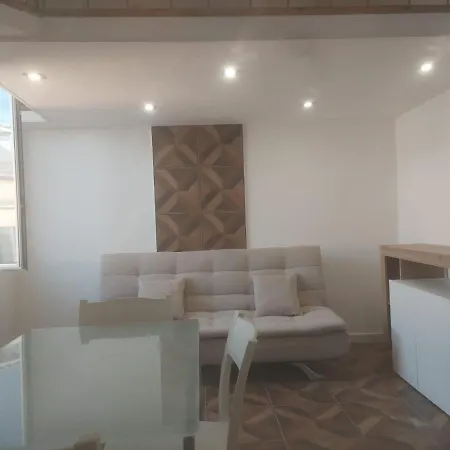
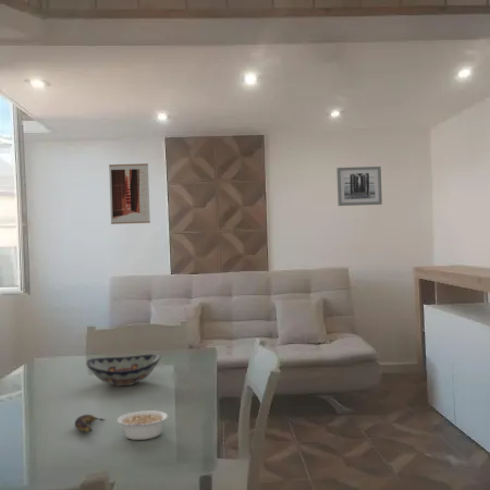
+ banana [74,414,107,433]
+ decorative bowl [84,353,162,388]
+ legume [117,409,172,441]
+ wall art [108,162,151,225]
+ wall art [335,166,383,207]
